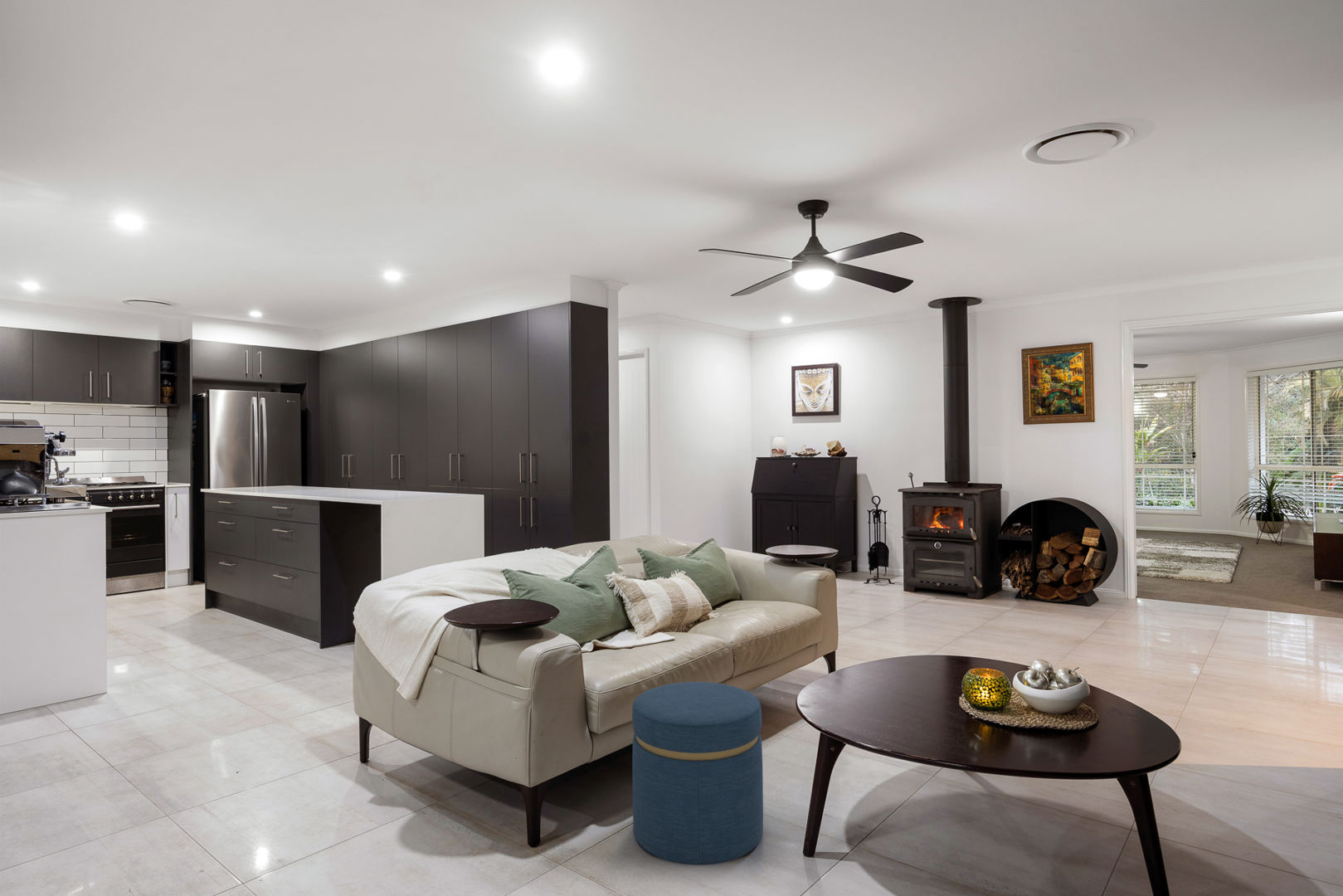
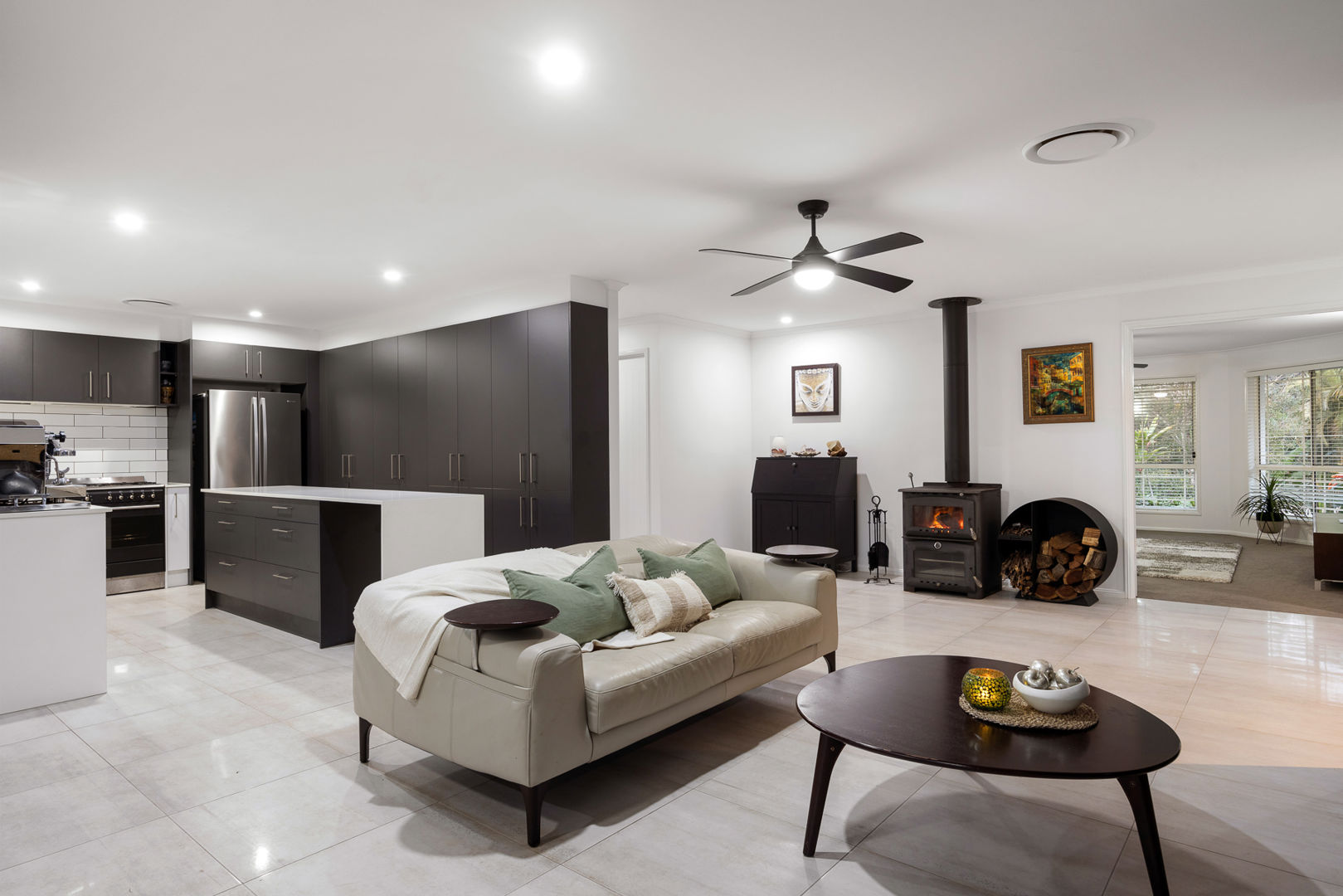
- ottoman [631,681,764,866]
